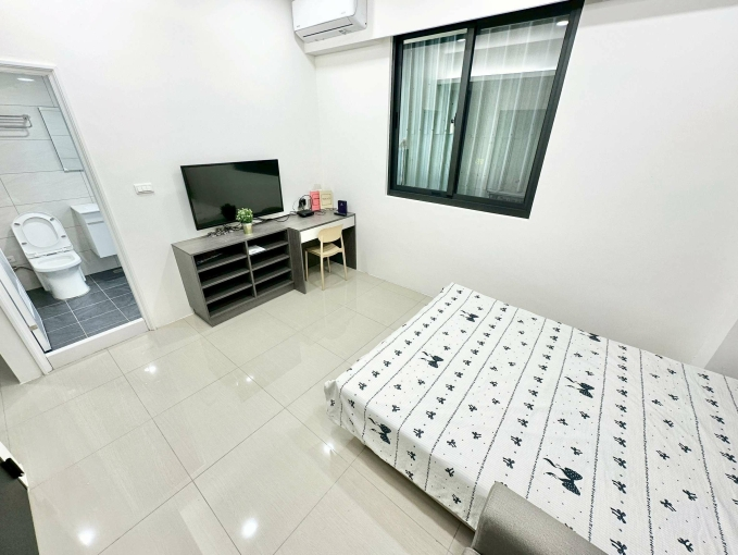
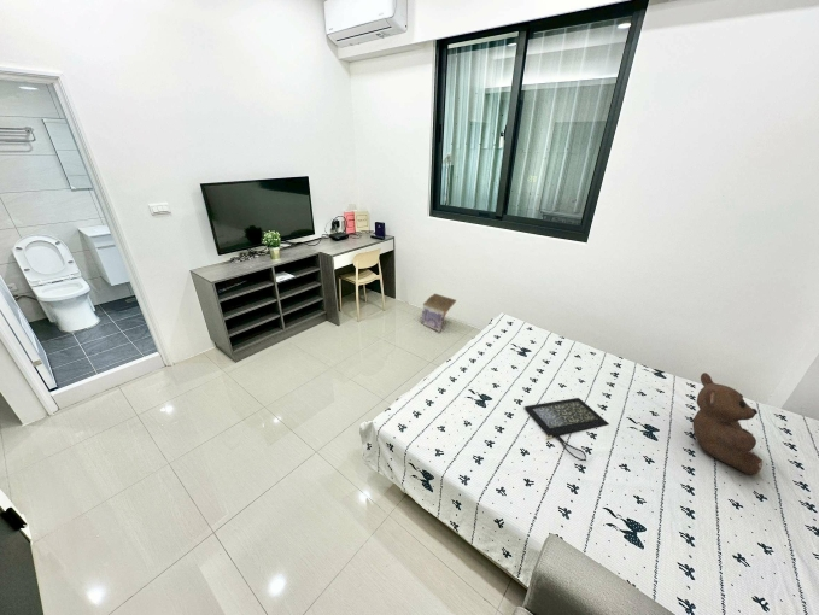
+ teddy bear [691,371,764,476]
+ cardboard box [420,293,457,332]
+ clutch bag [523,397,610,462]
